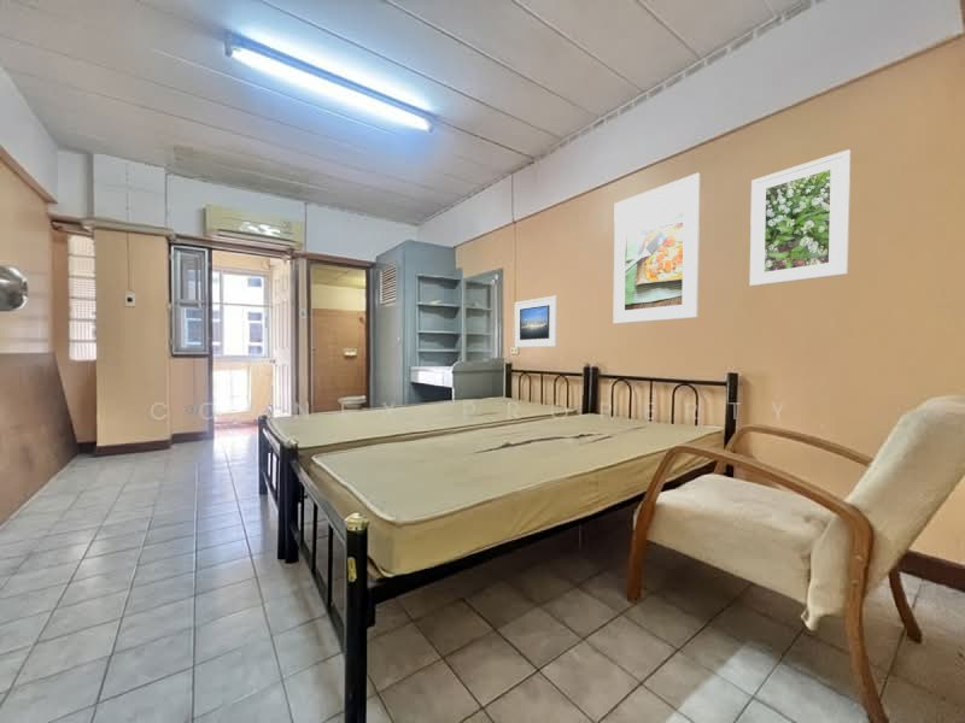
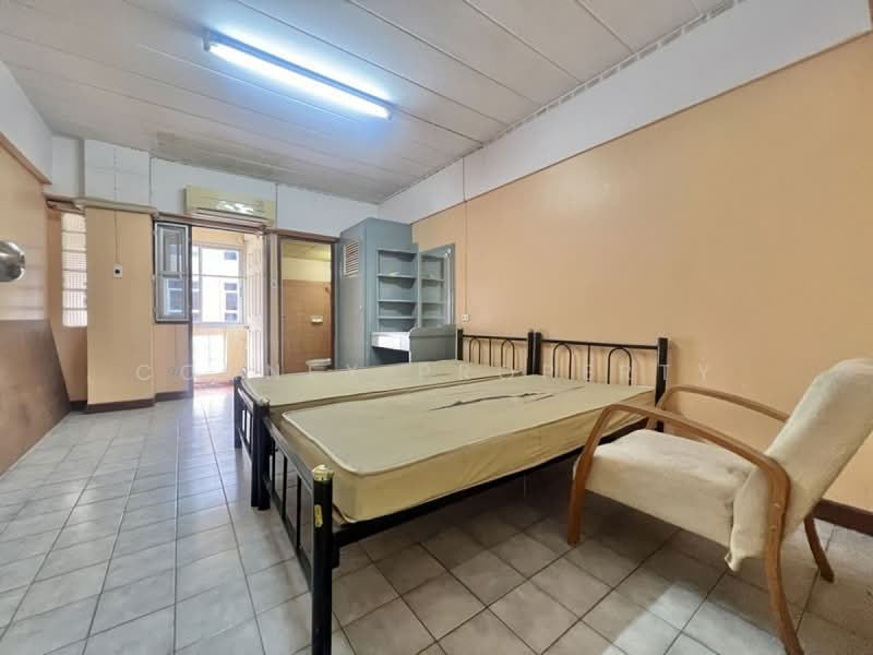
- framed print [613,172,701,325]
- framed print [514,295,558,348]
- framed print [749,148,852,287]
